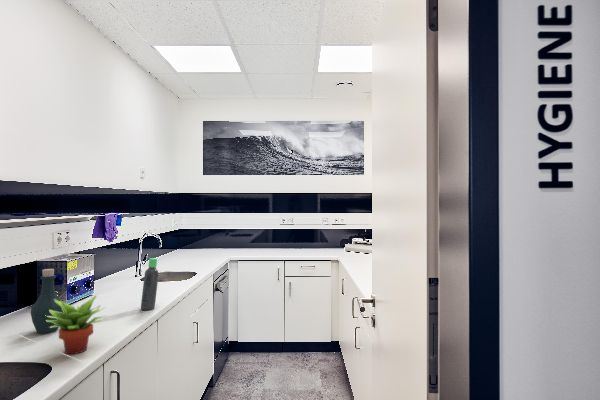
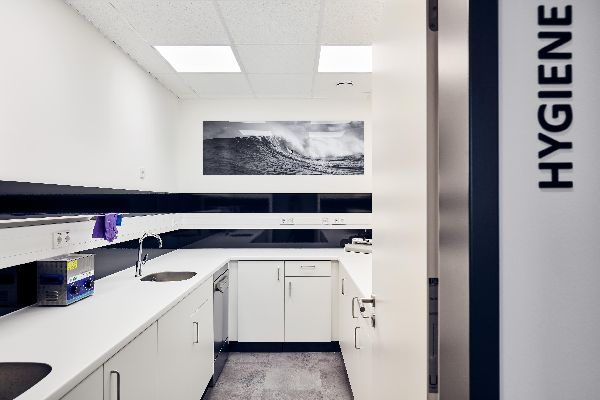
- succulent plant [45,295,107,355]
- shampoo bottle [140,257,160,311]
- bottle [30,268,64,335]
